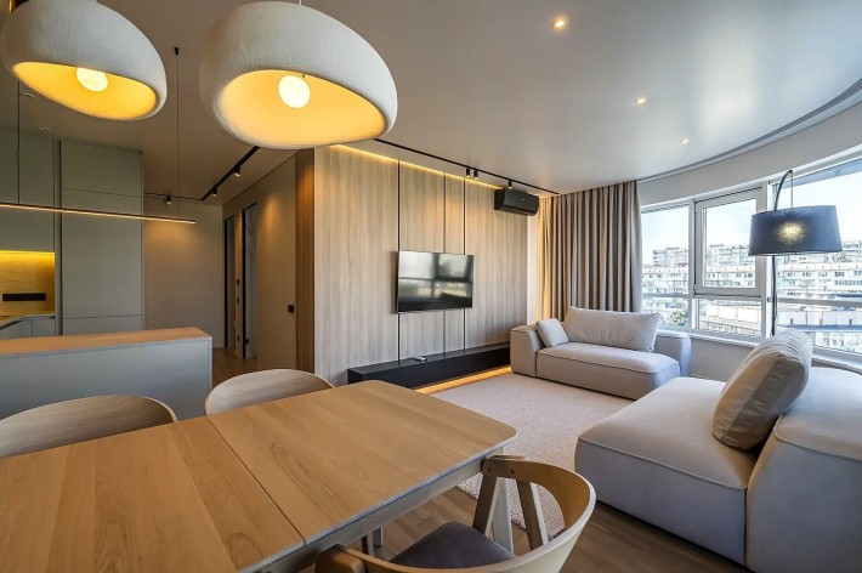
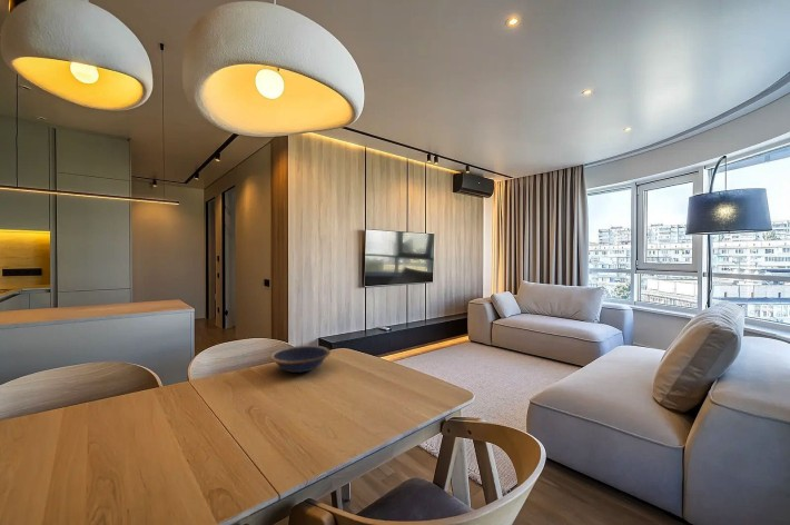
+ bowl [269,345,332,374]
